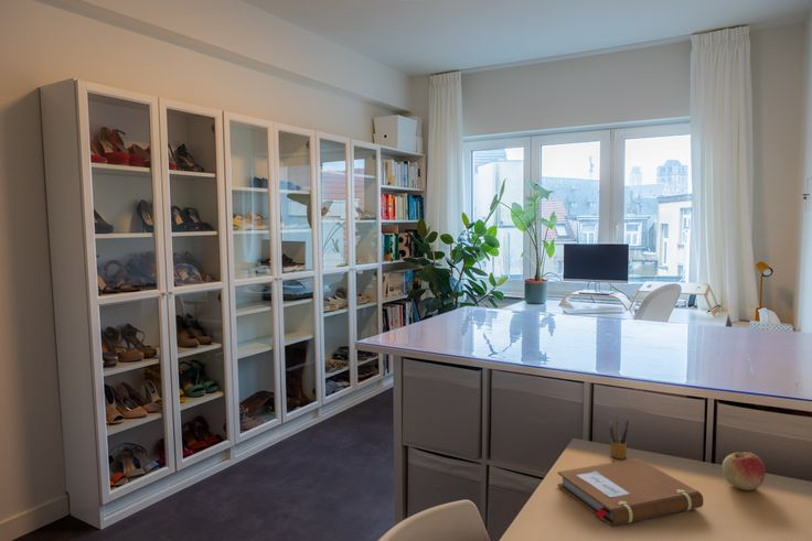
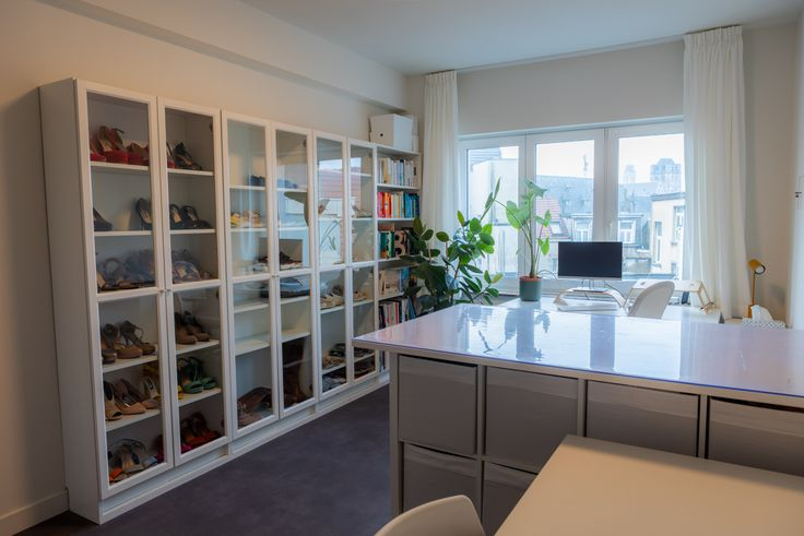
- pencil box [608,415,630,459]
- apple [722,451,767,491]
- notebook [556,457,704,527]
